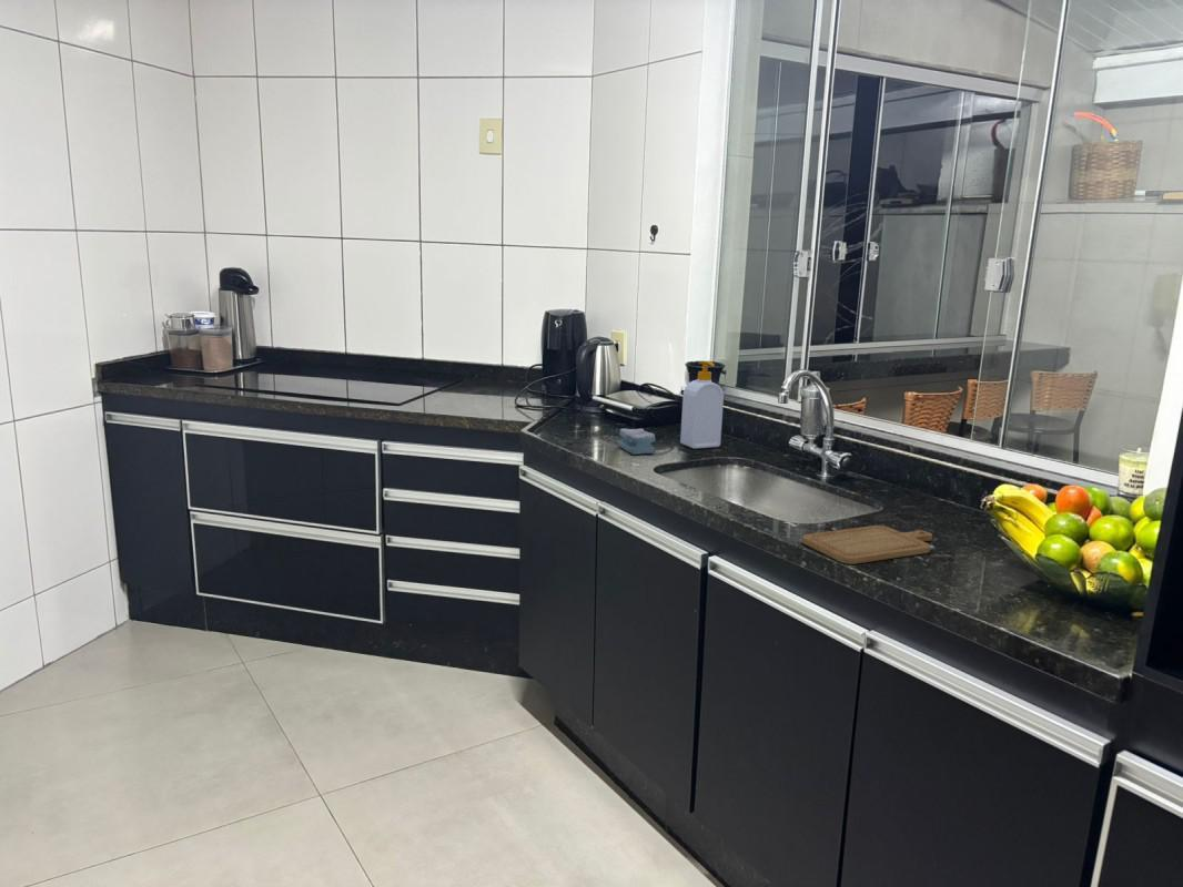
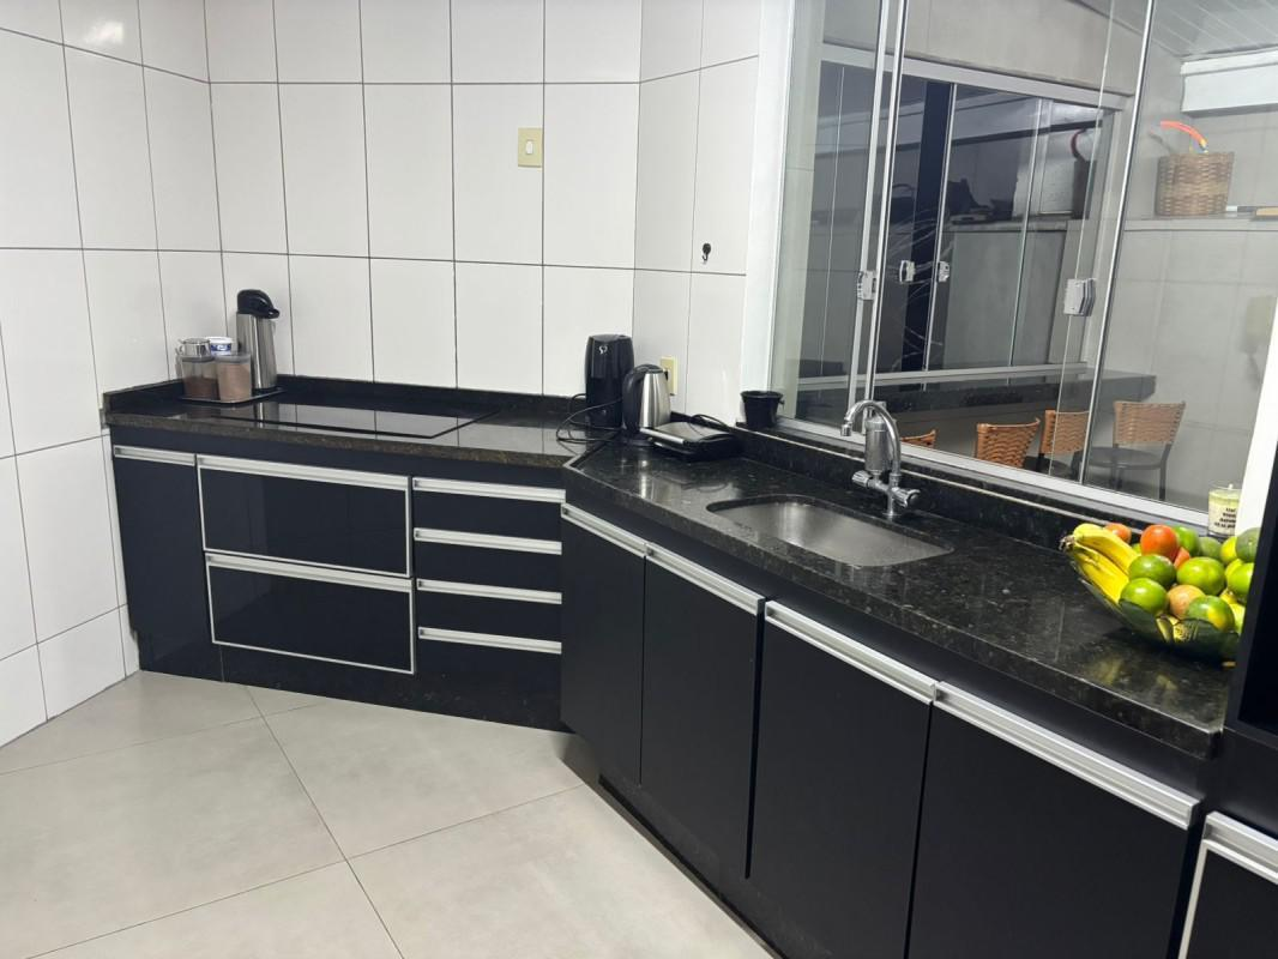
- soap bottle [679,360,725,450]
- chopping board [801,524,933,565]
- sponge [617,428,657,456]
